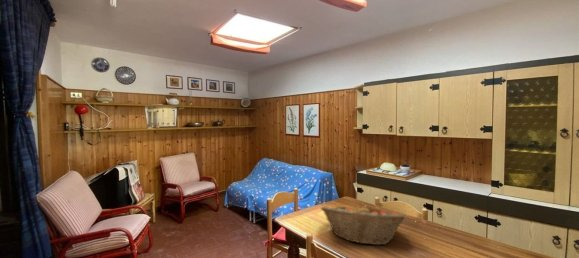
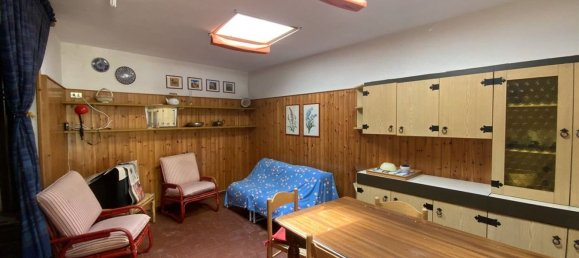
- fruit basket [320,202,406,246]
